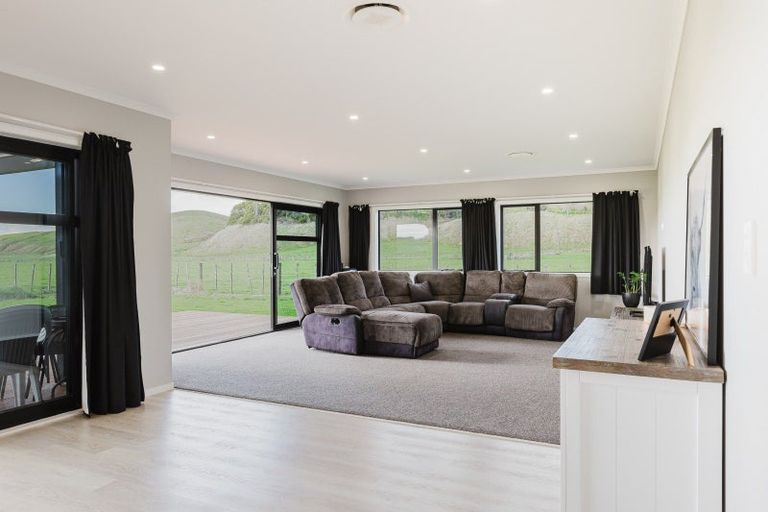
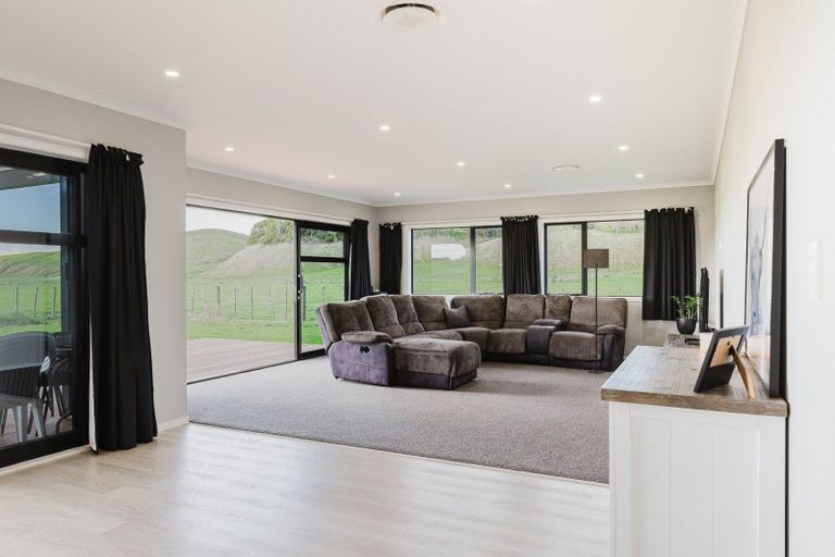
+ floor lamp [583,248,610,374]
